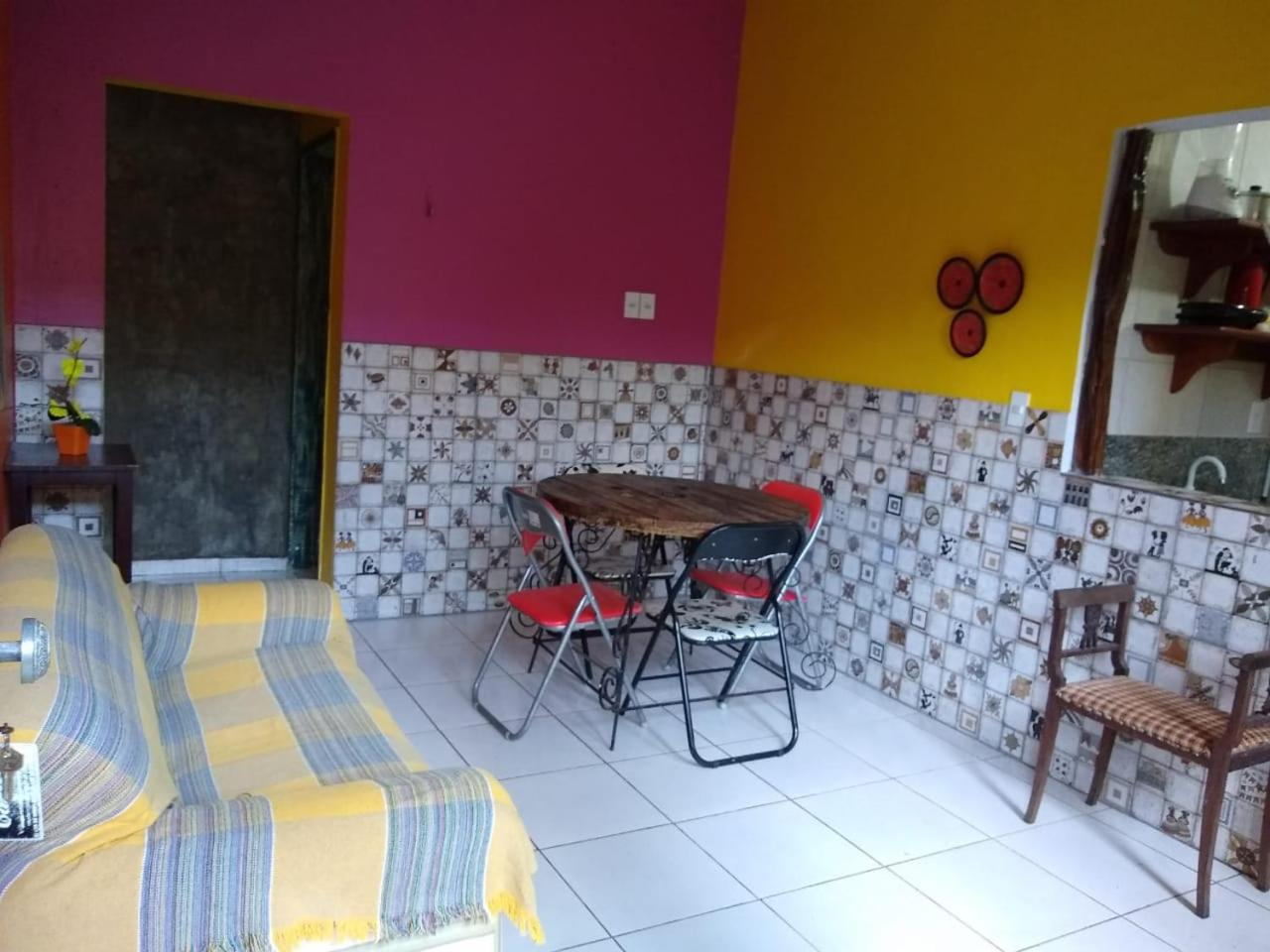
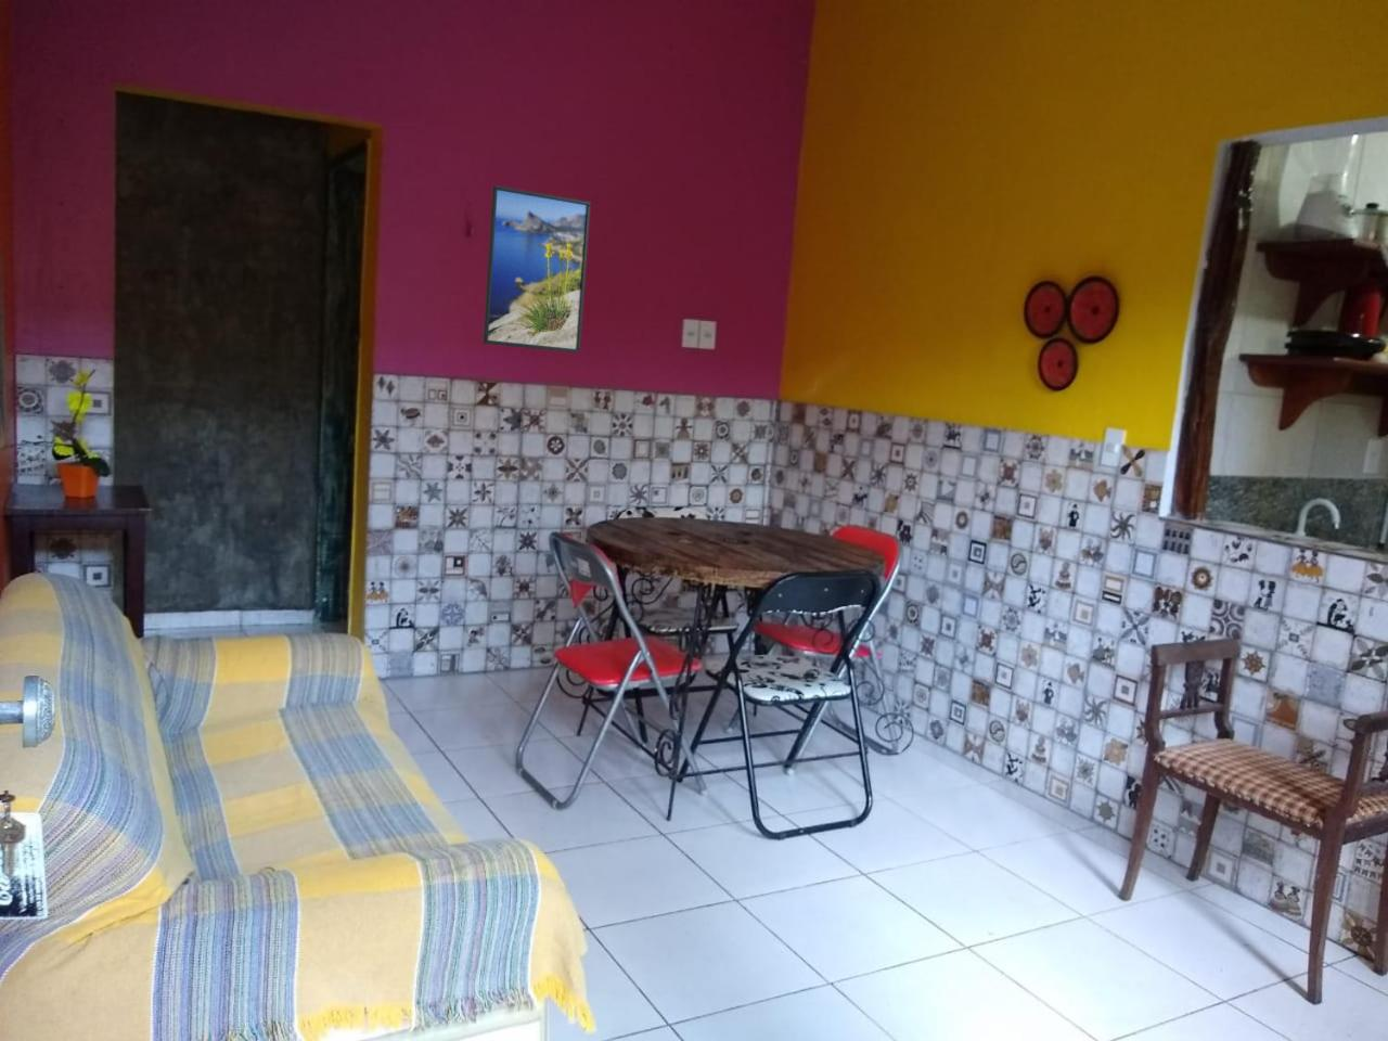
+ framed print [482,185,592,354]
